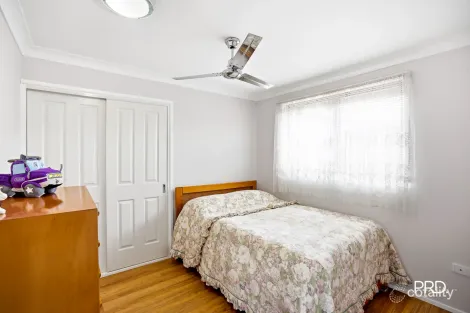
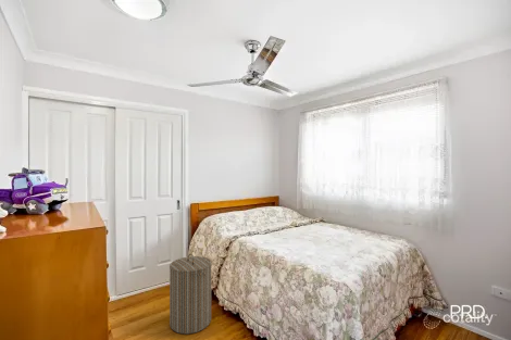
+ laundry hamper [169,252,213,335]
